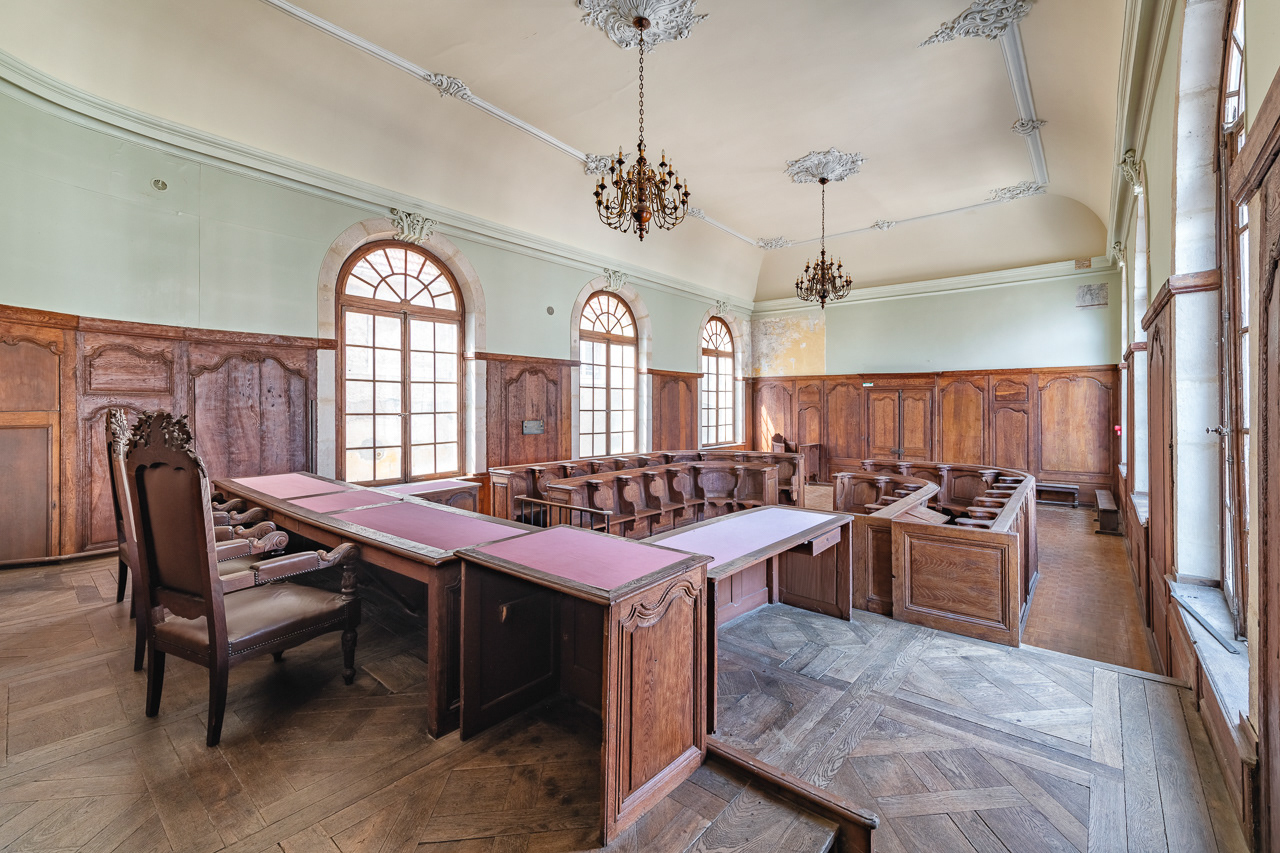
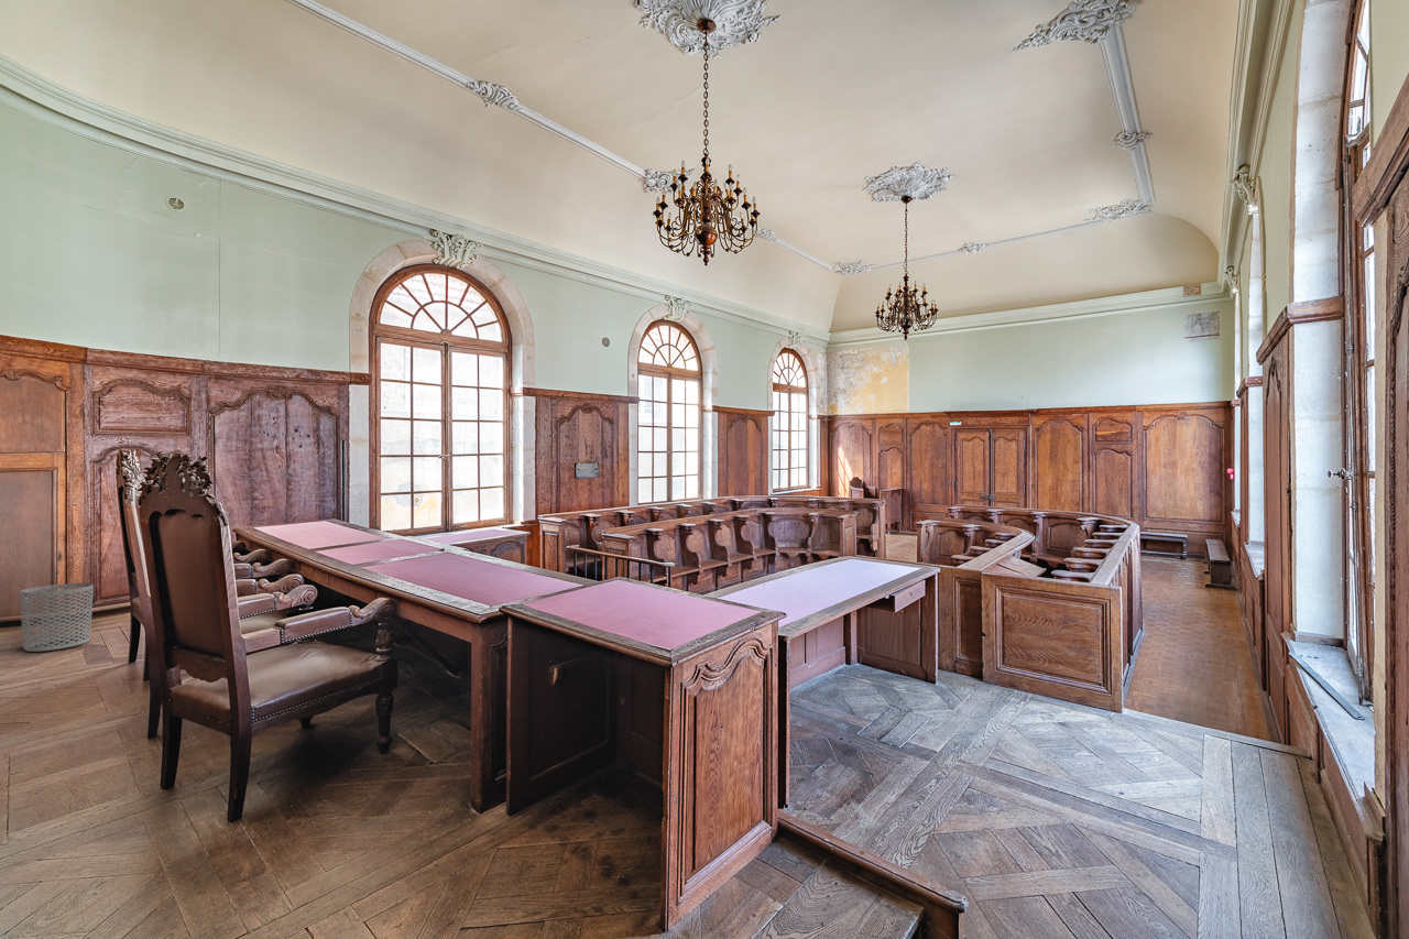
+ waste bin [19,582,95,653]
